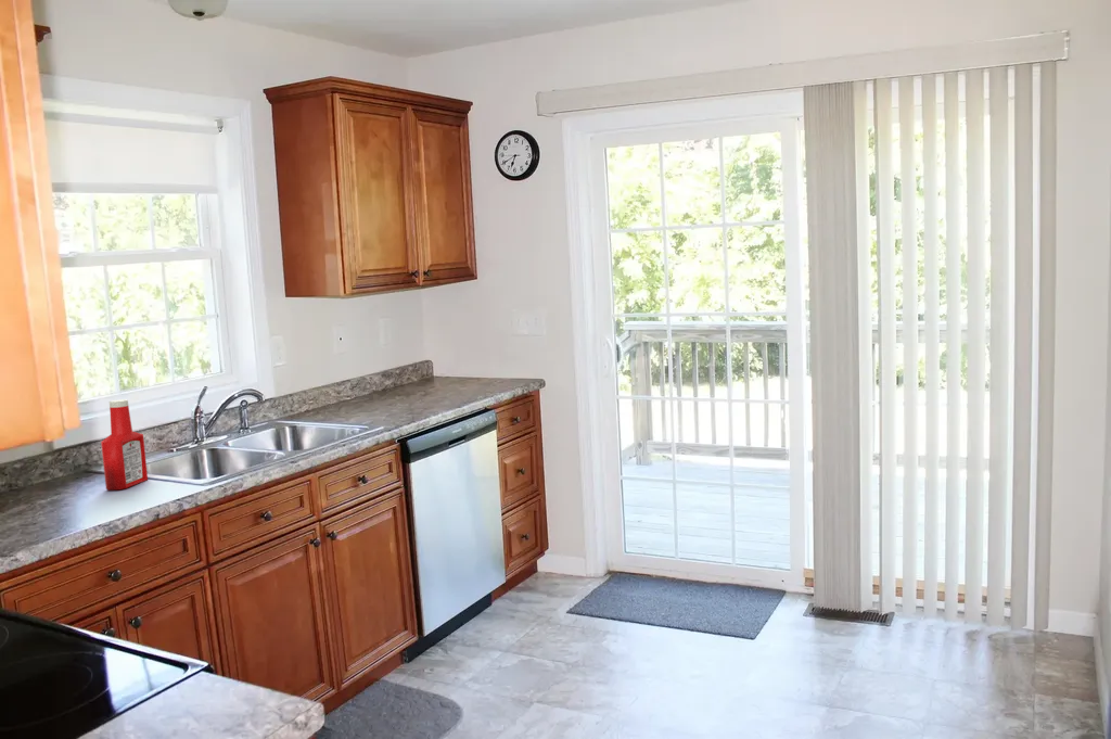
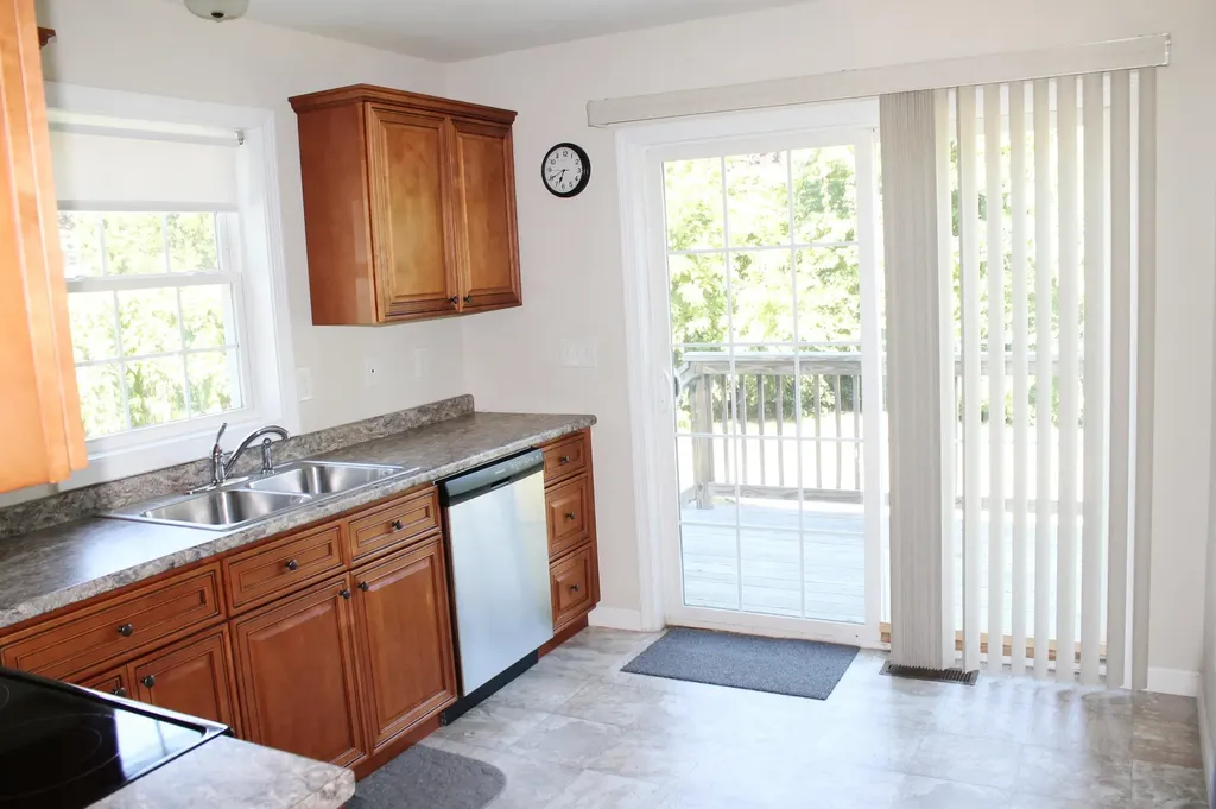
- soap bottle [100,398,149,490]
